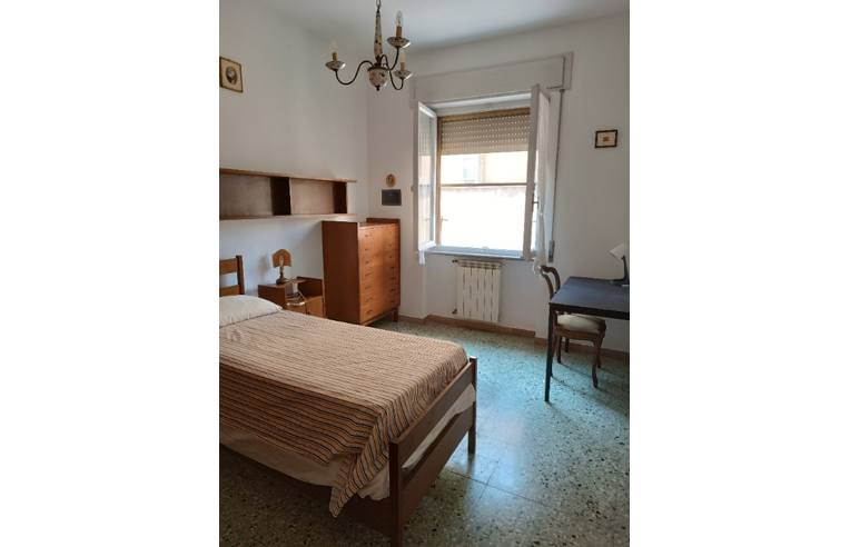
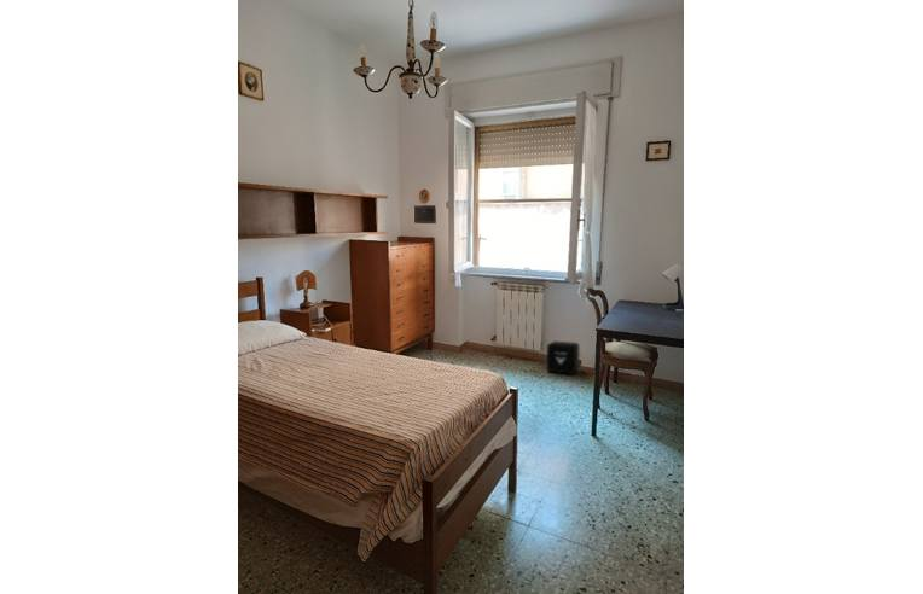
+ air purifier [546,340,580,375]
